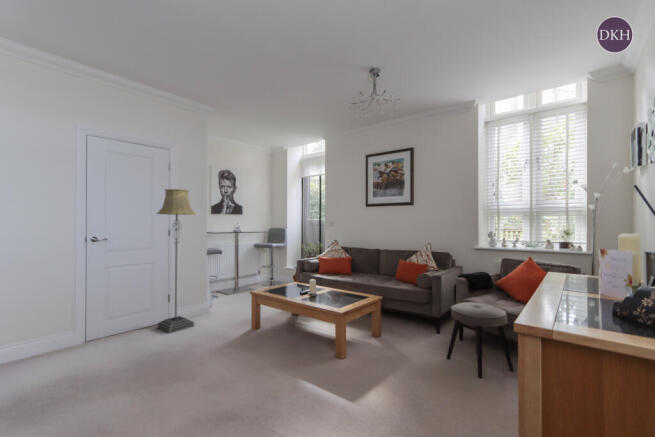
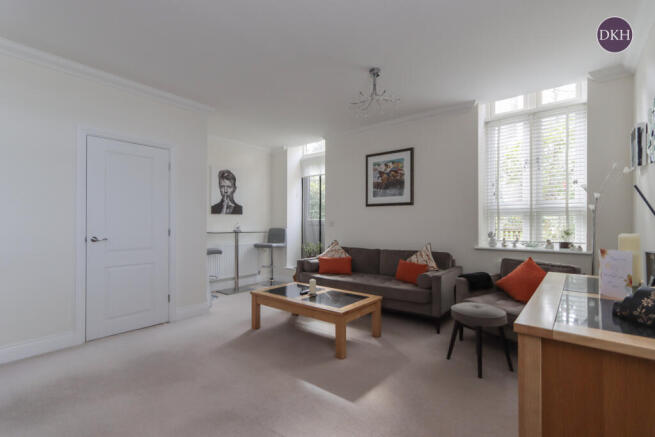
- floor lamp [156,188,197,334]
